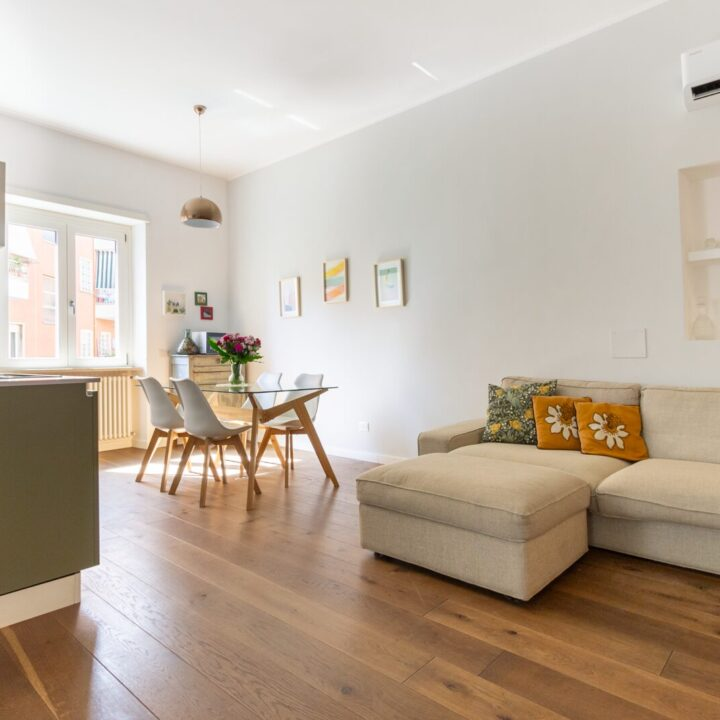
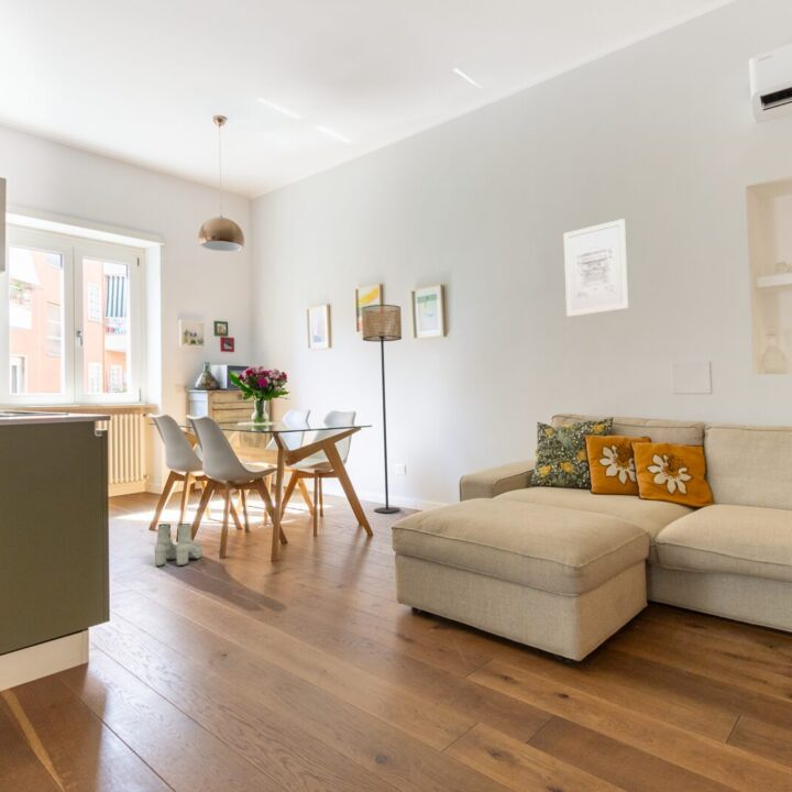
+ wall art [562,218,629,318]
+ boots [153,522,204,568]
+ floor lamp [361,304,403,514]
